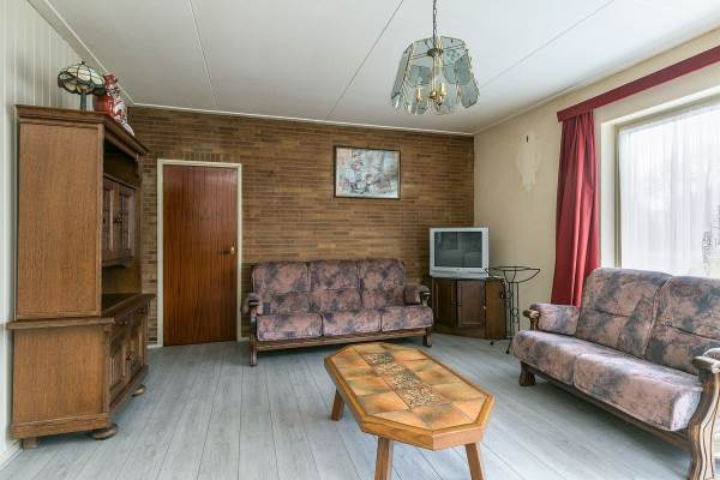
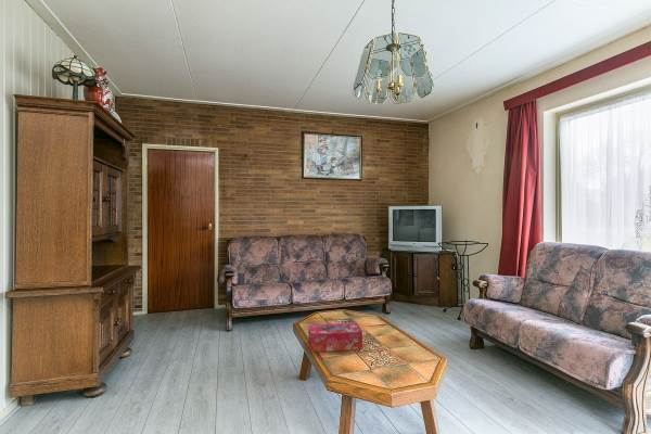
+ tissue box [307,321,363,353]
